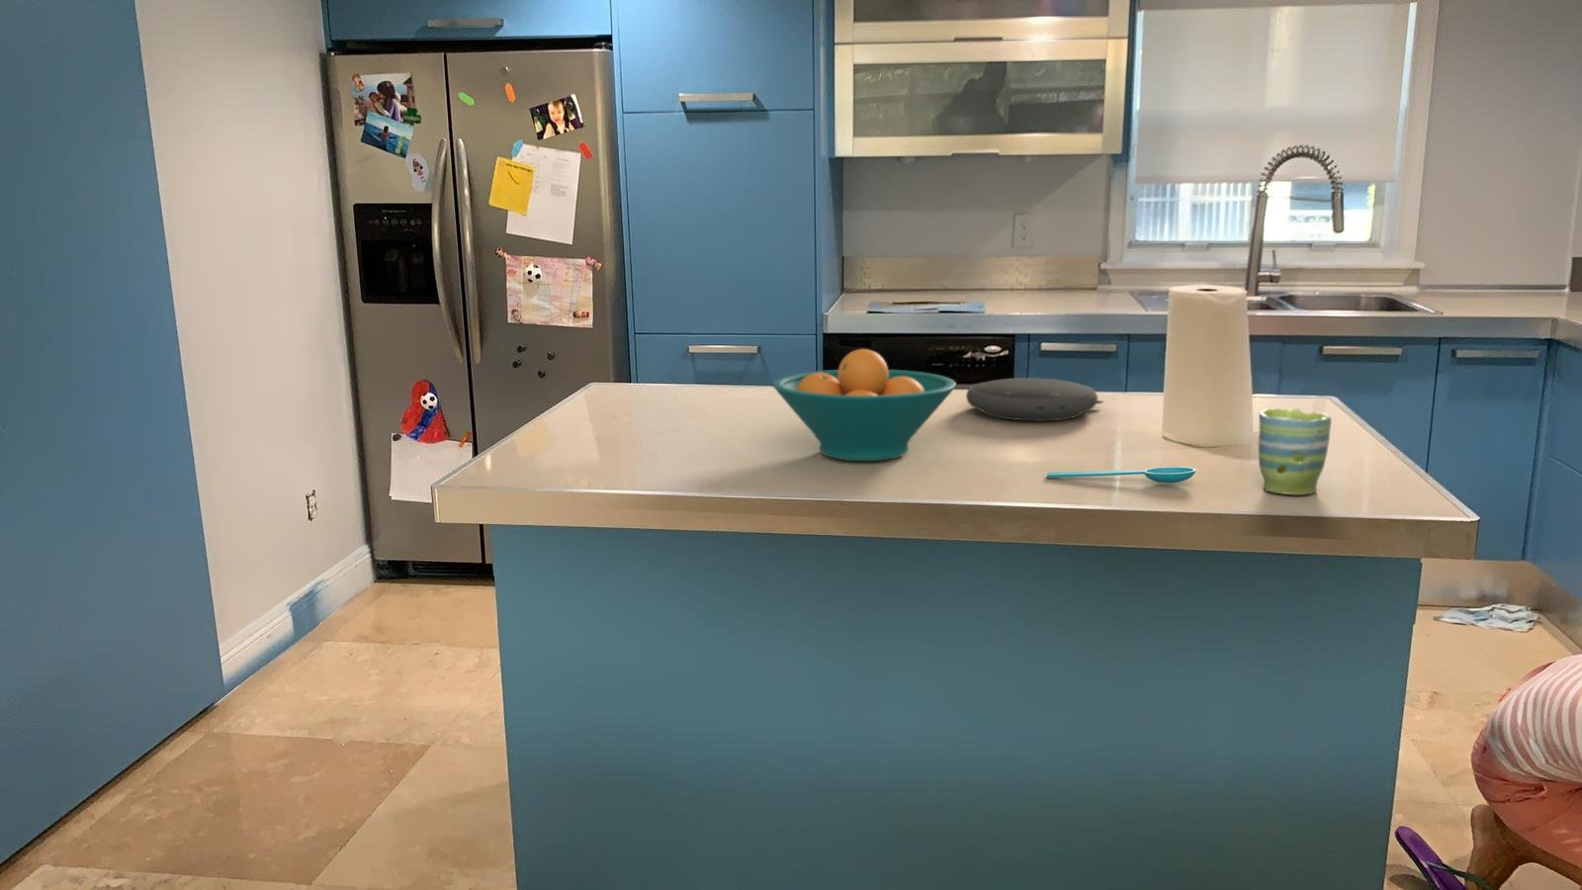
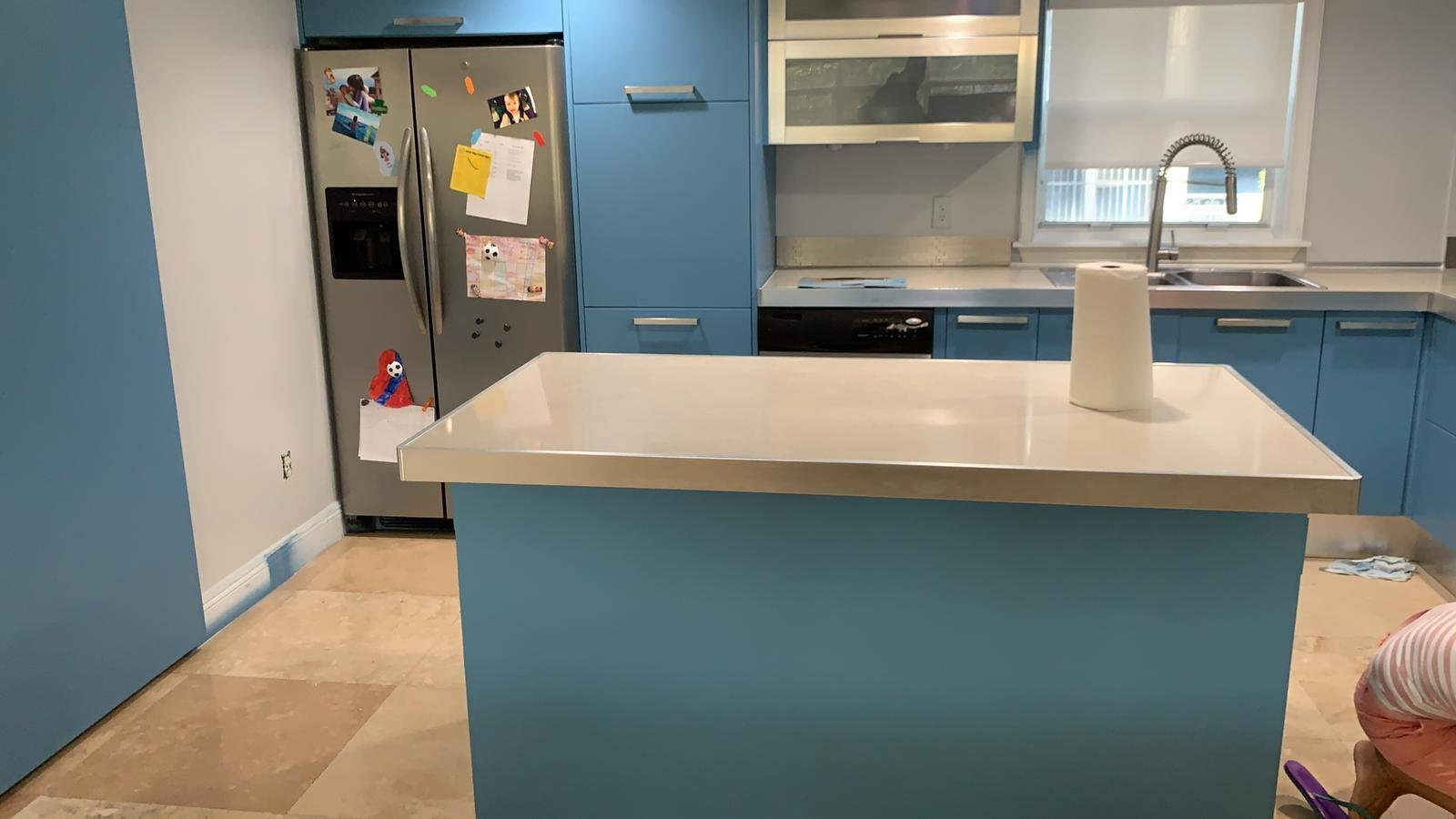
- mug [1258,408,1332,496]
- speaker [965,377,1105,422]
- fruit bowl [771,348,957,462]
- spoon [1046,466,1196,484]
